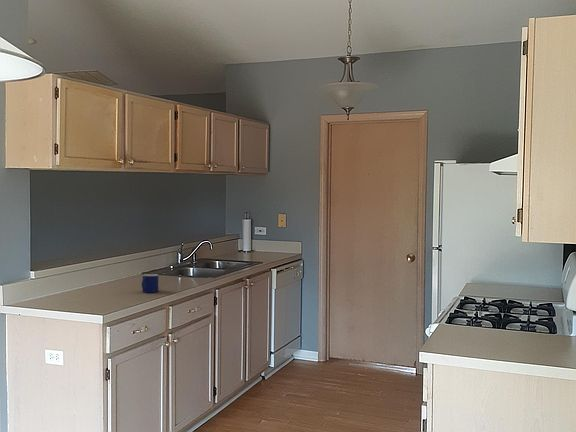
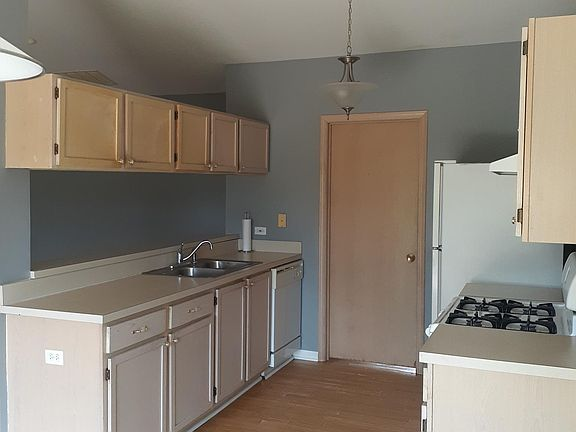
- mug [141,273,159,294]
